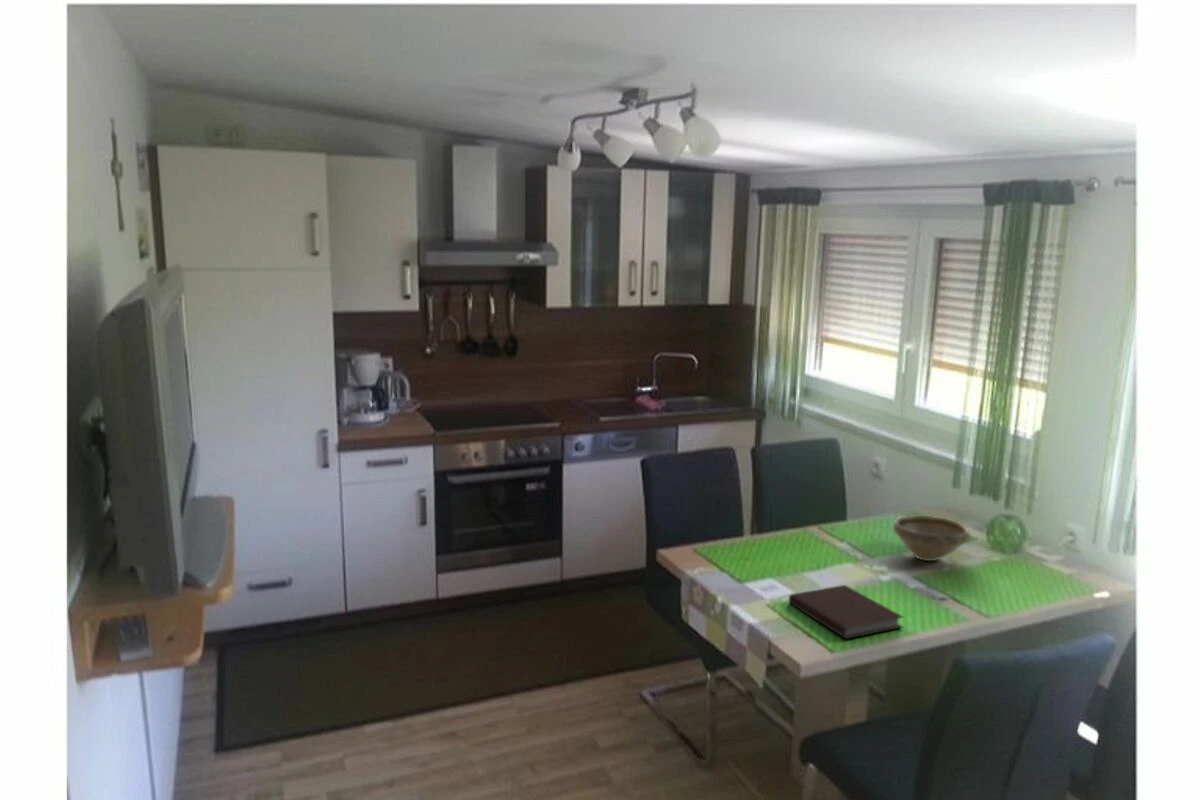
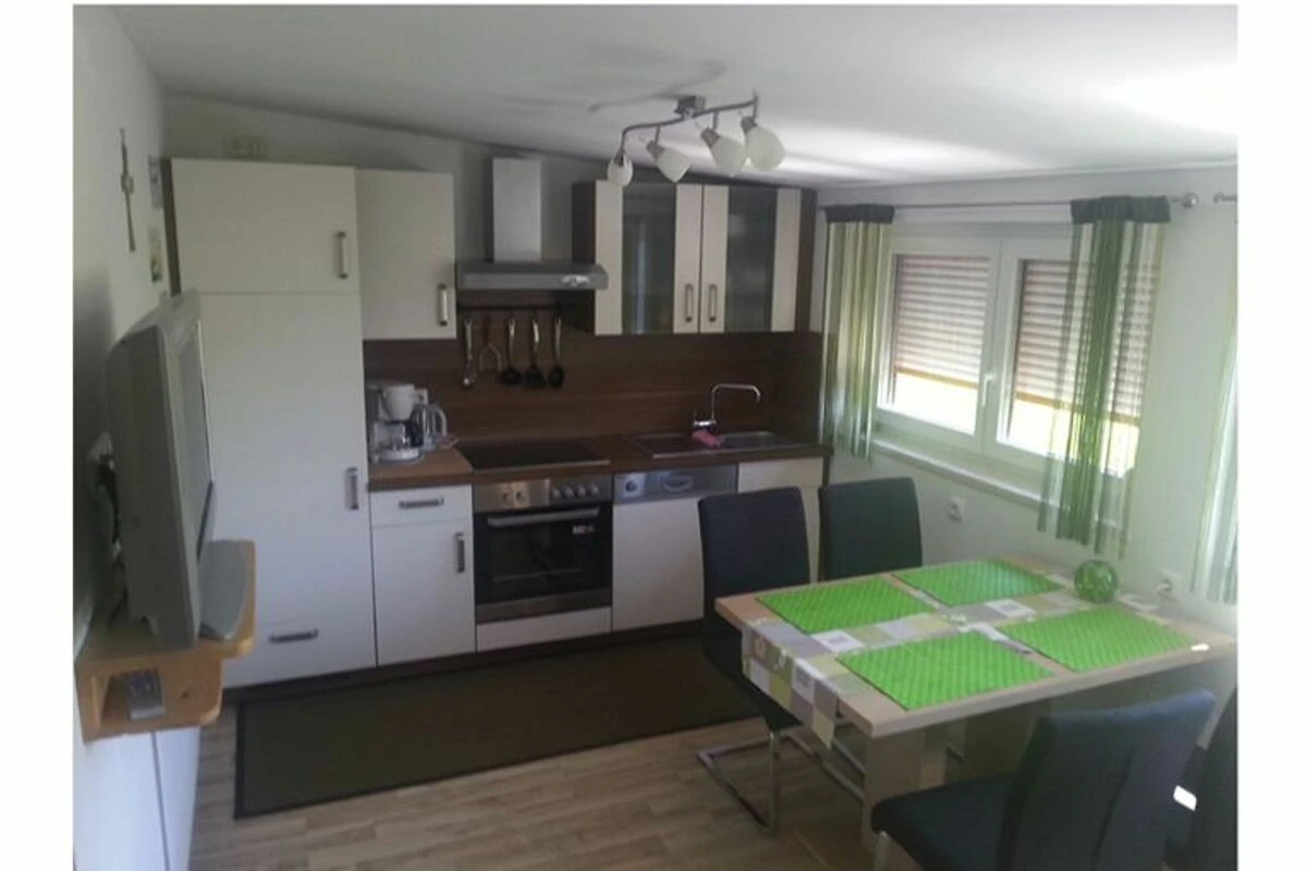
- notebook [788,584,905,640]
- bowl [892,515,971,562]
